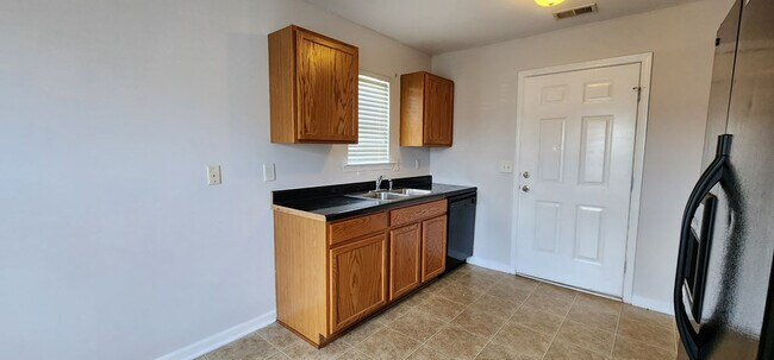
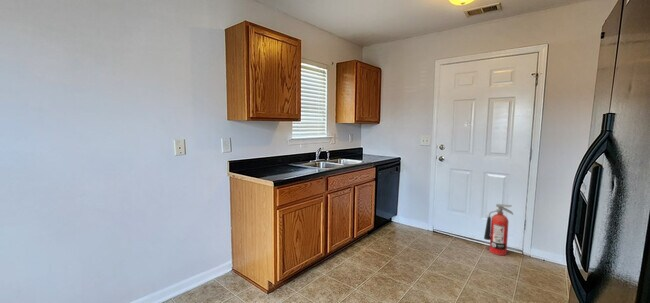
+ fire extinguisher [483,203,514,256]
